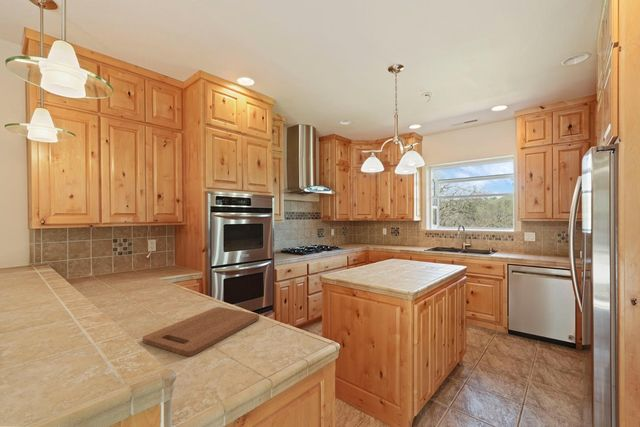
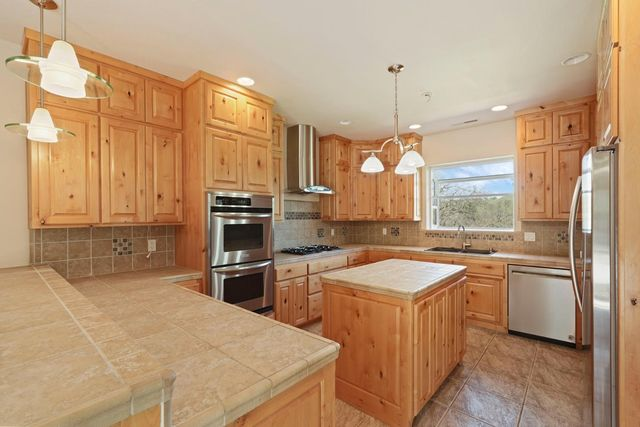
- cutting board [142,306,260,357]
